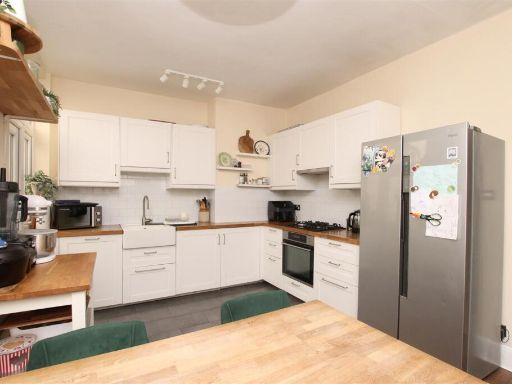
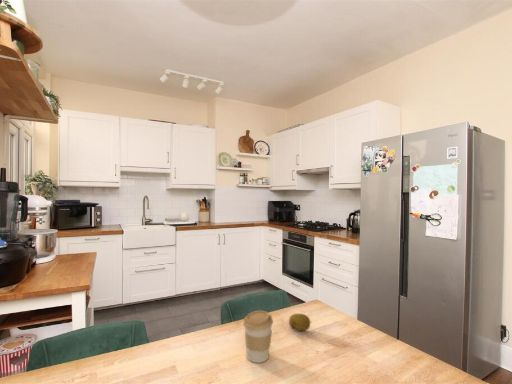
+ fruit [288,313,311,332]
+ coffee cup [242,310,274,364]
